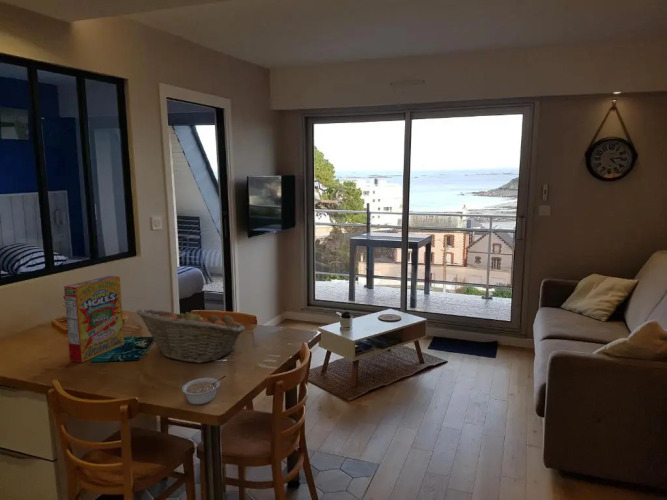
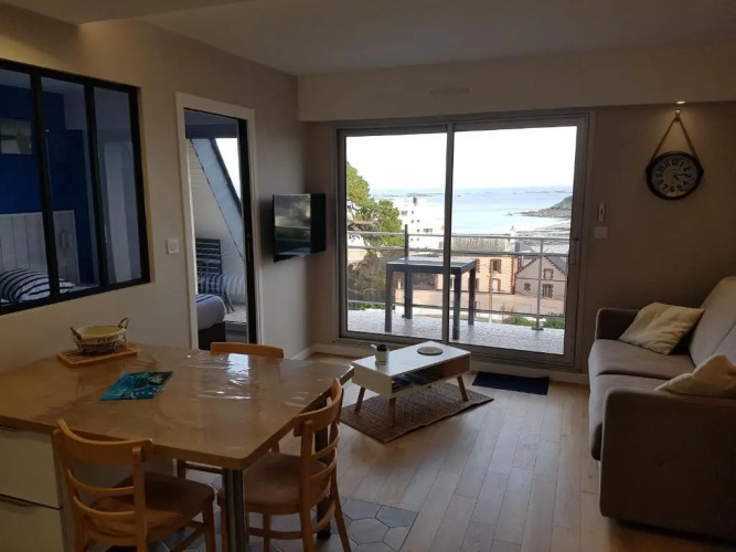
- legume [181,375,227,406]
- cereal box [63,275,125,364]
- fruit basket [135,307,246,364]
